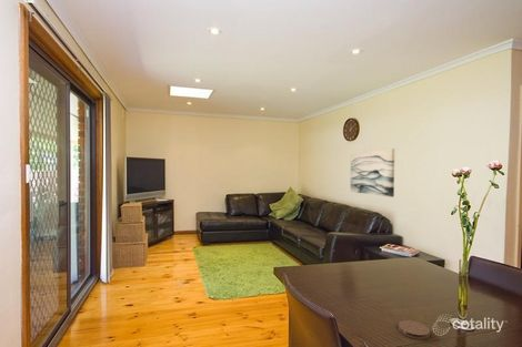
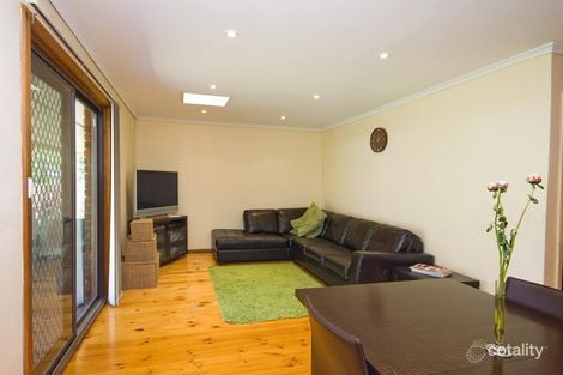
- coaster [398,319,431,340]
- wall art [349,147,395,198]
